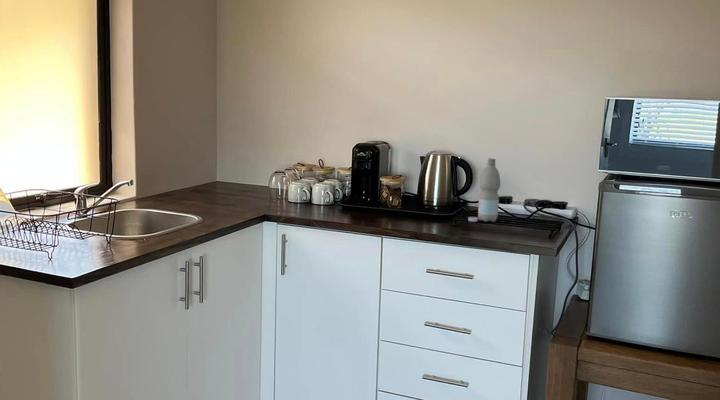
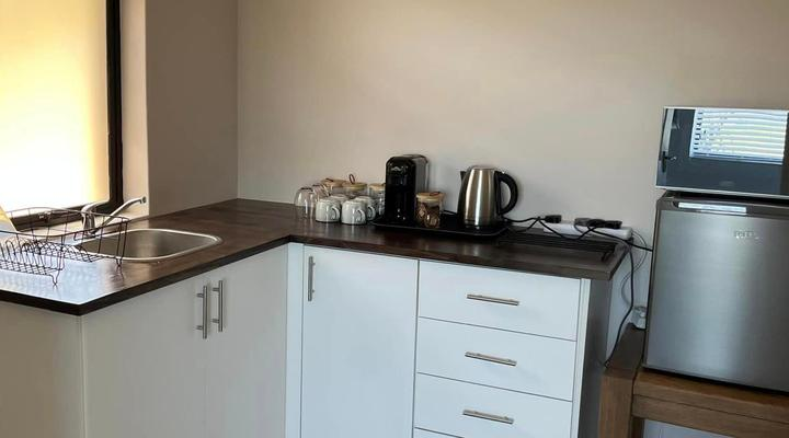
- water bottle [467,158,501,223]
